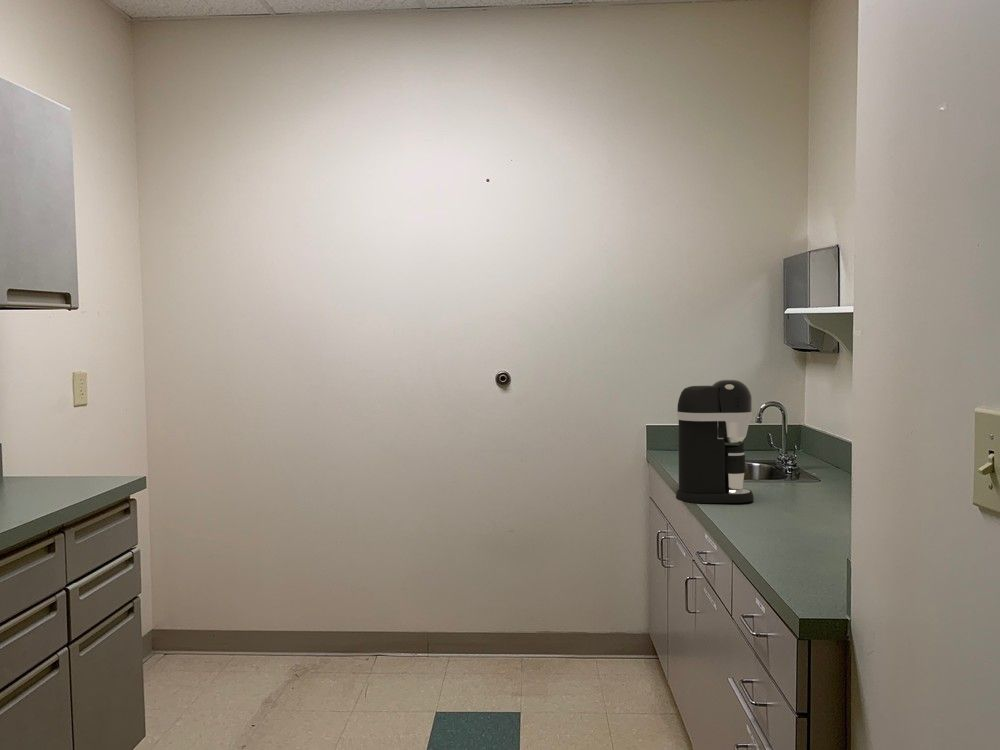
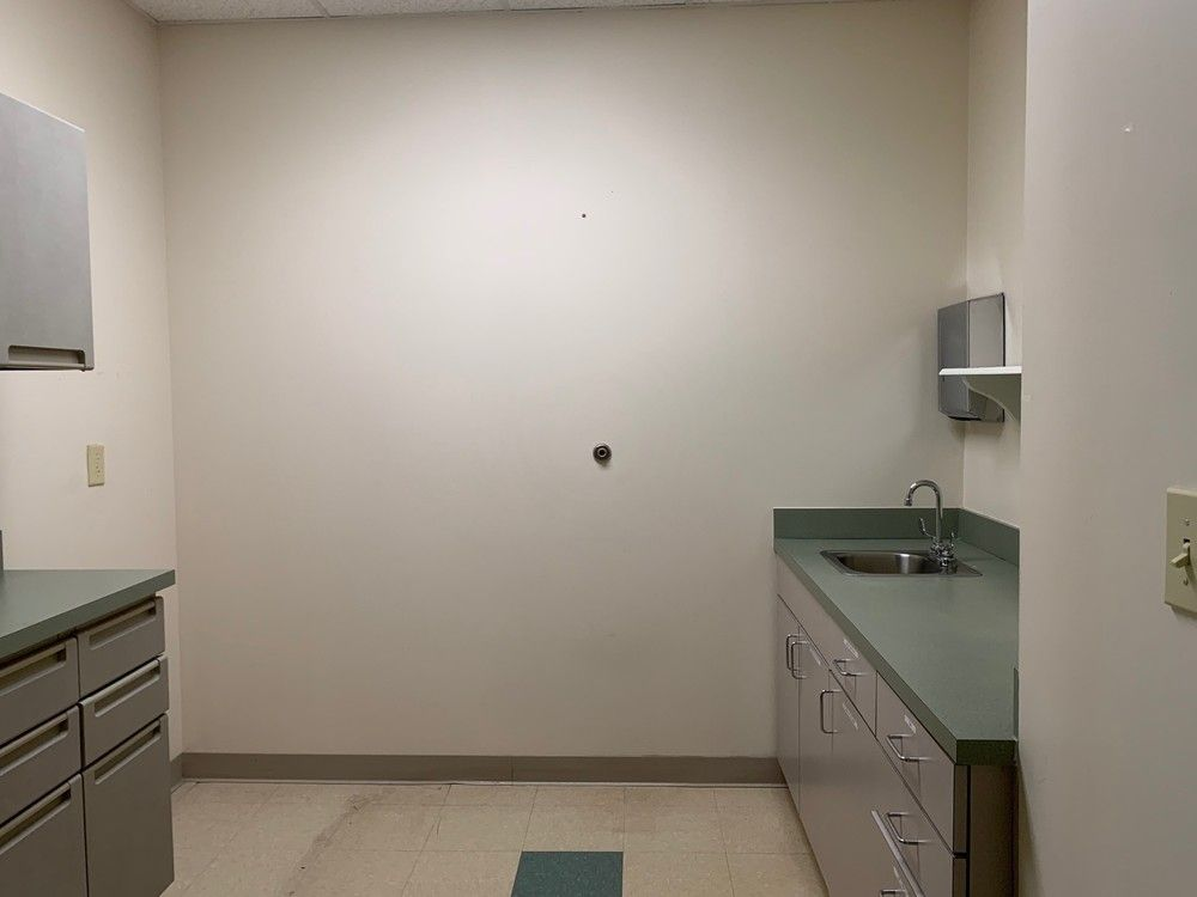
- coffee maker [675,379,755,504]
